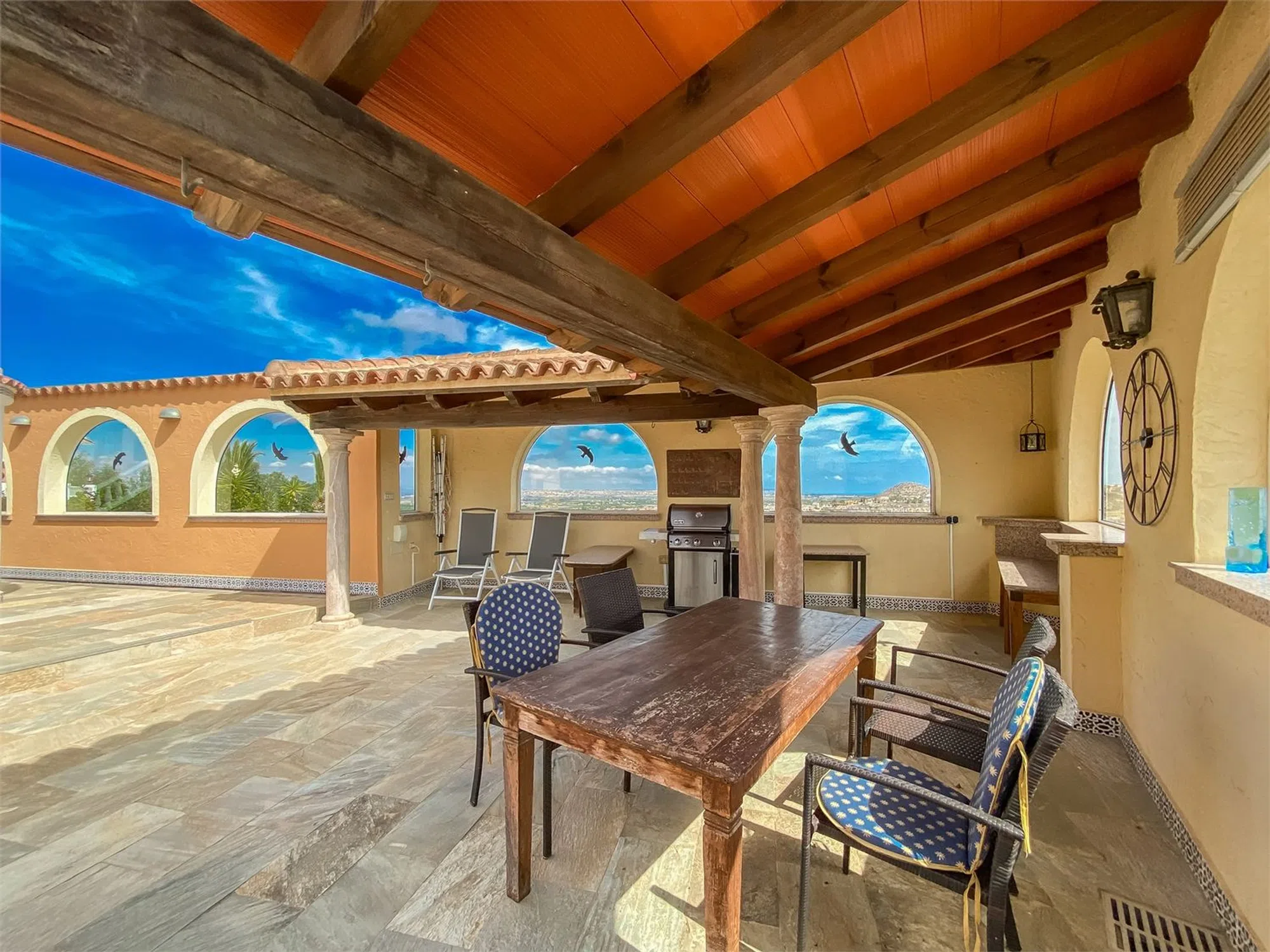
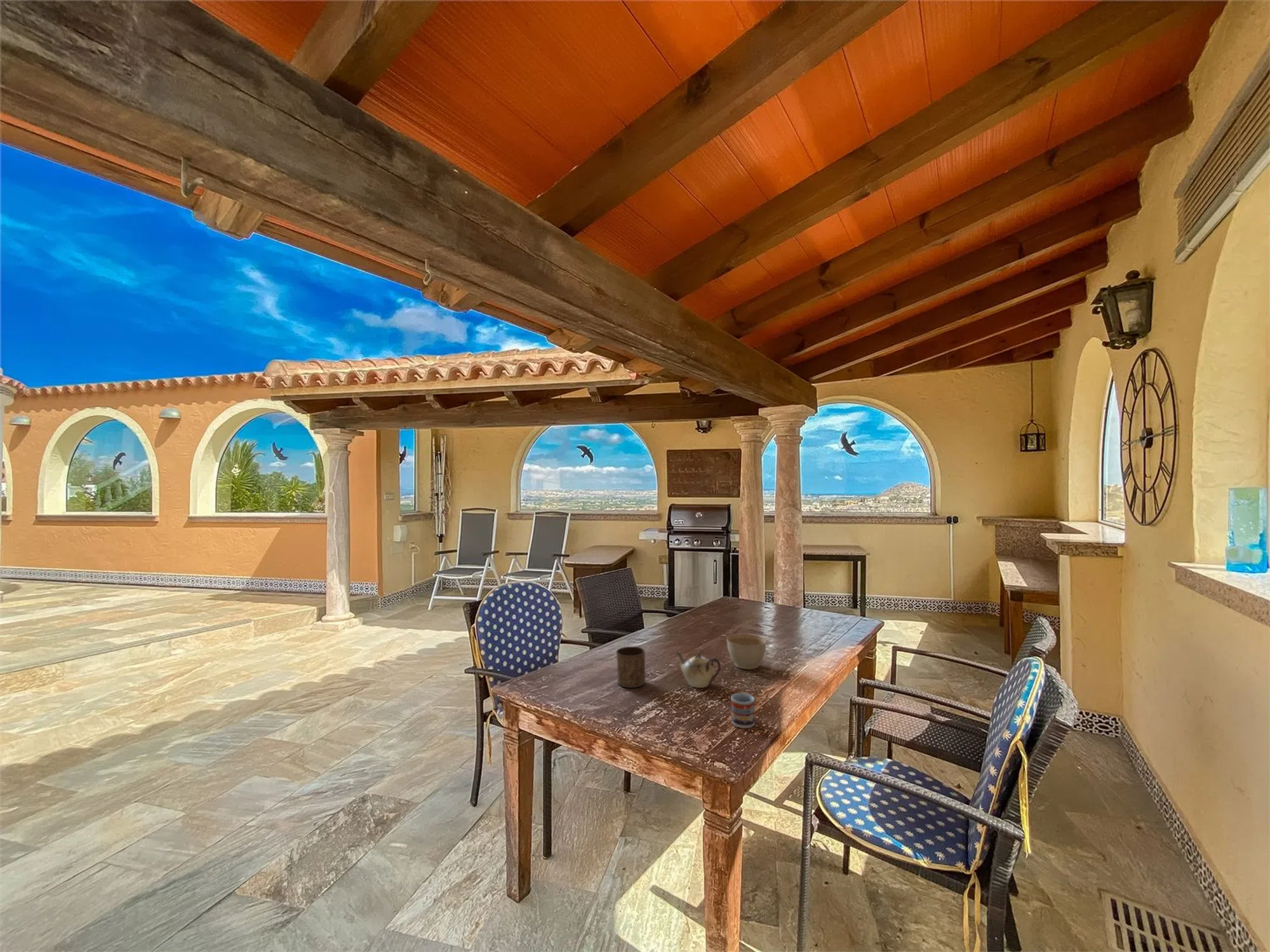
+ teapot [674,650,721,689]
+ cup [730,692,756,729]
+ planter bowl [726,633,767,670]
+ cup [615,646,646,689]
